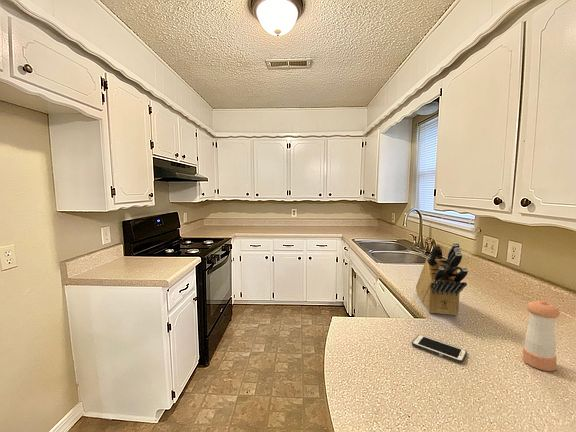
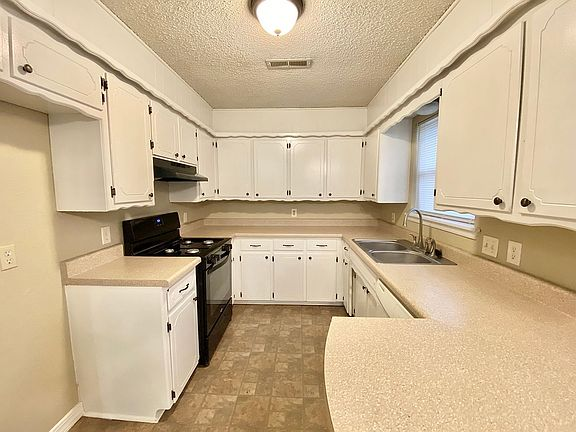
- cell phone [411,334,468,364]
- knife block [415,241,469,316]
- pepper shaker [521,299,561,372]
